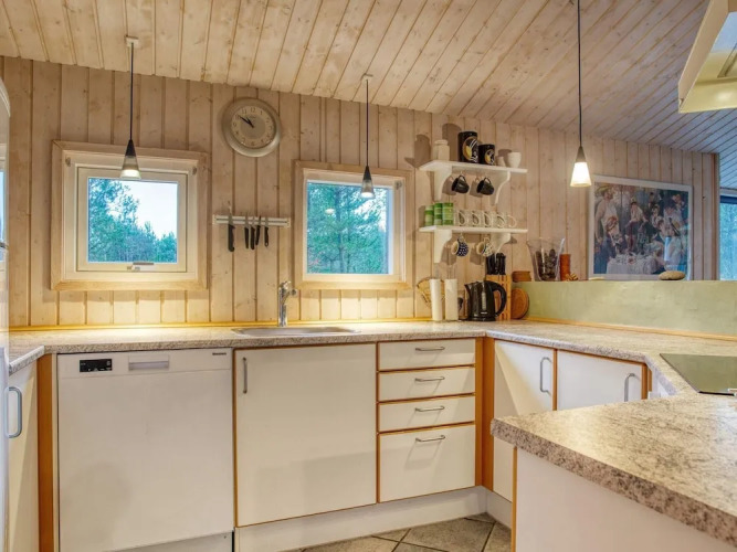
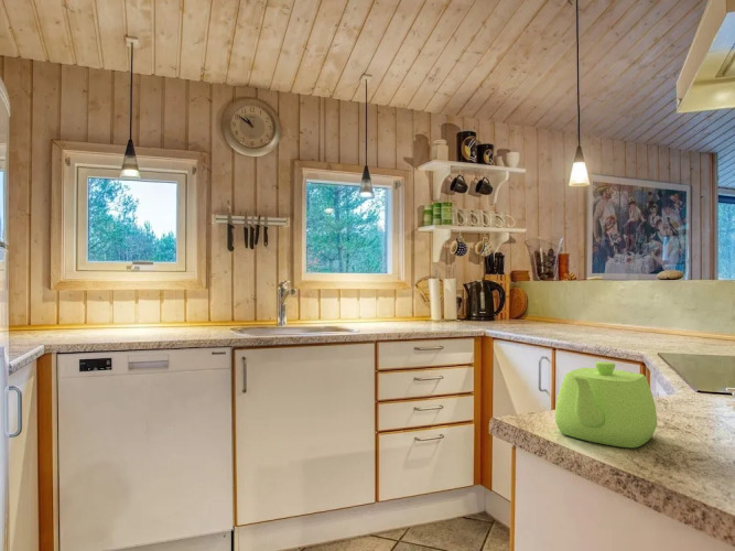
+ teapot [554,360,658,449]
